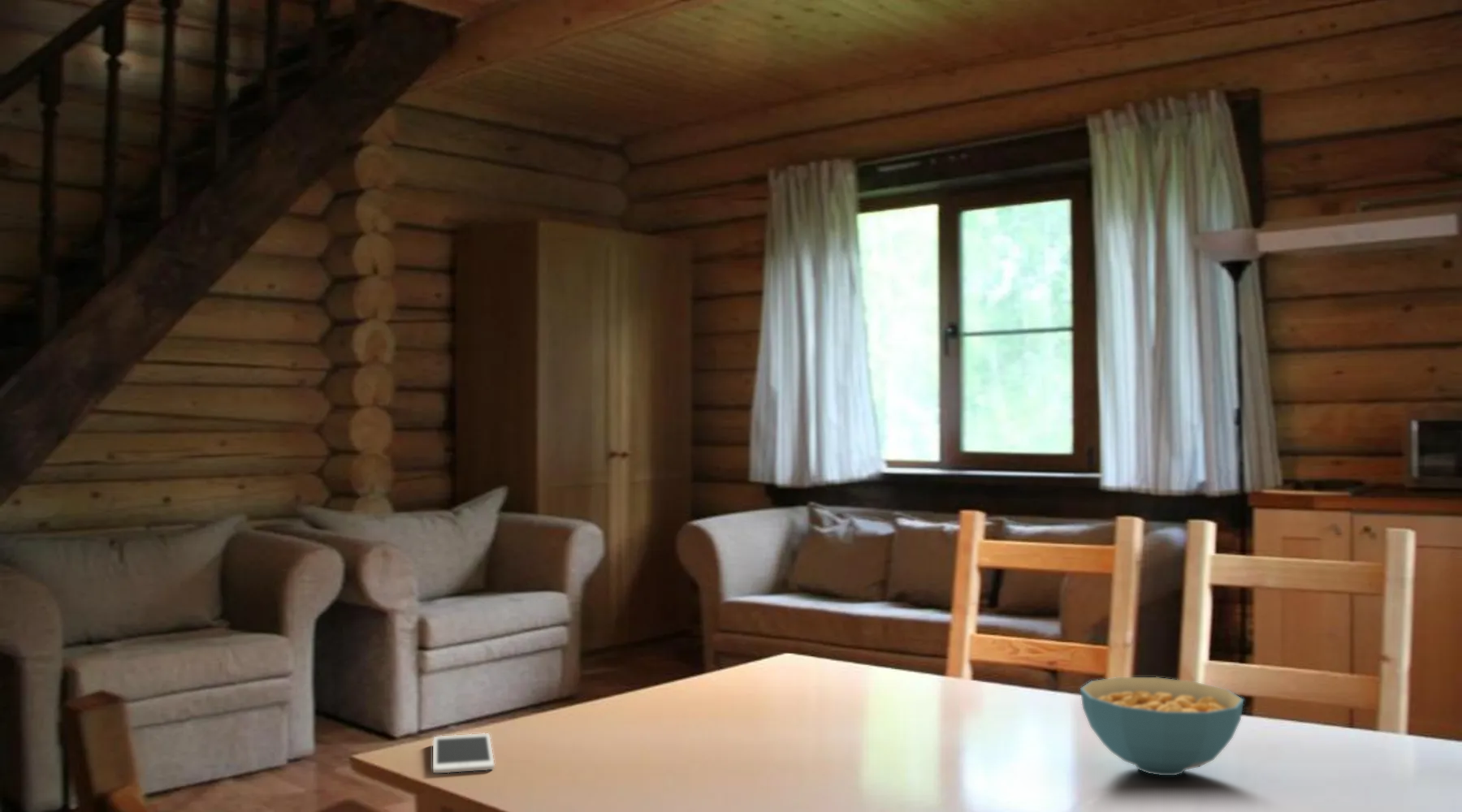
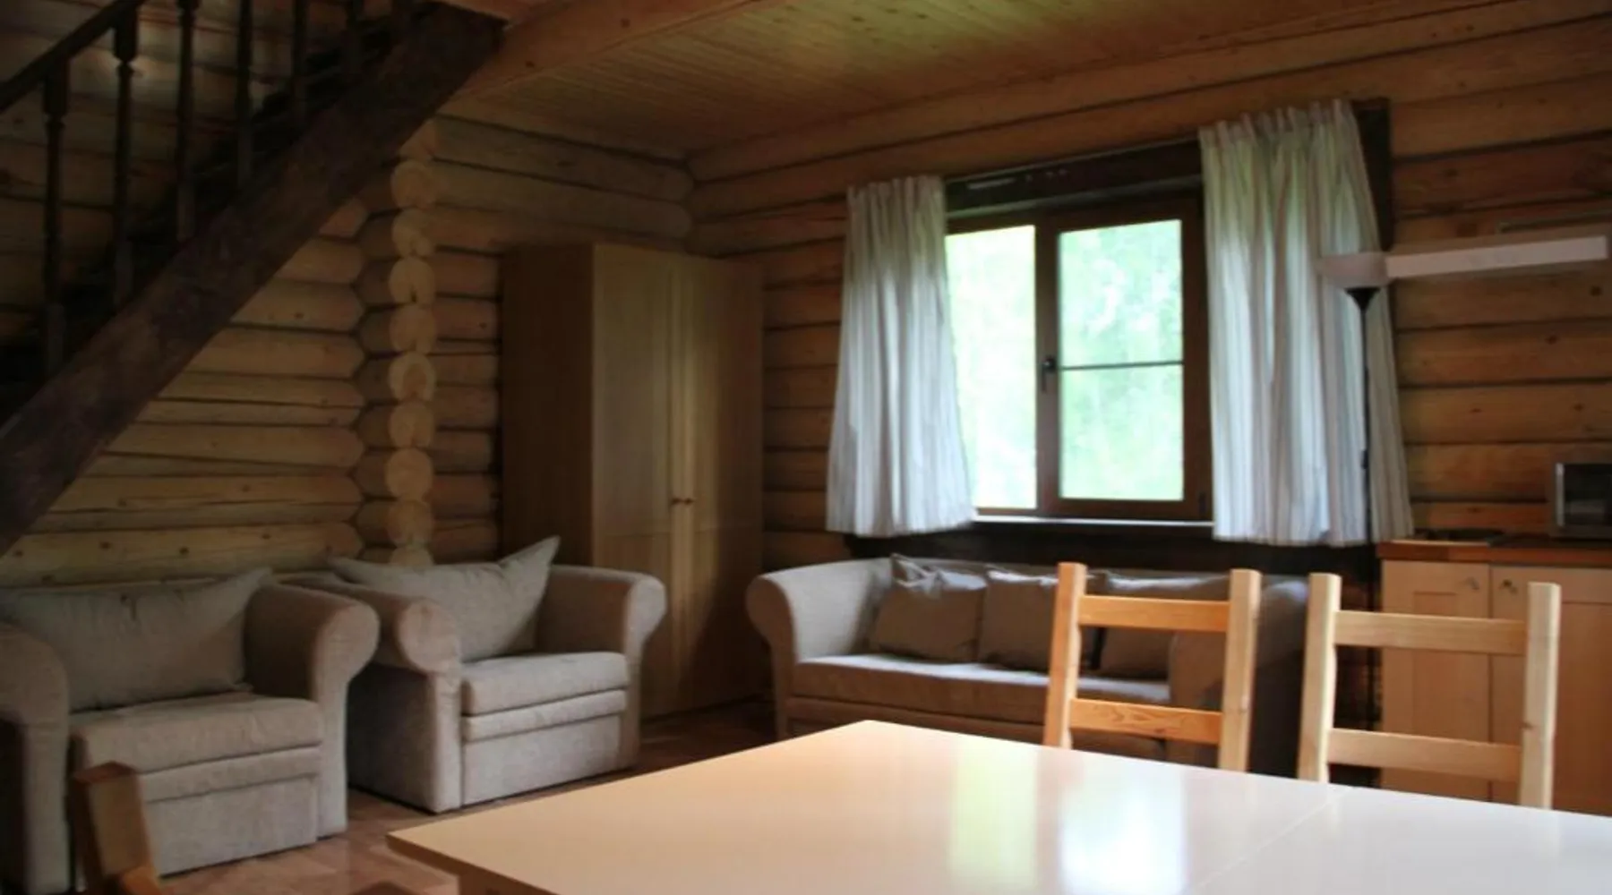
- cereal bowl [1079,676,1244,776]
- cell phone [432,732,495,774]
